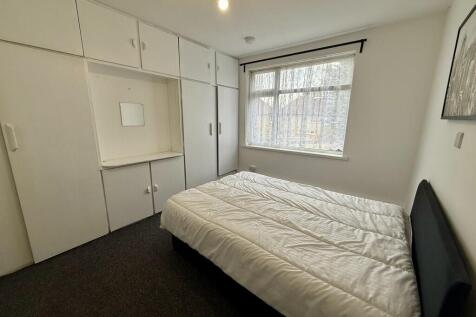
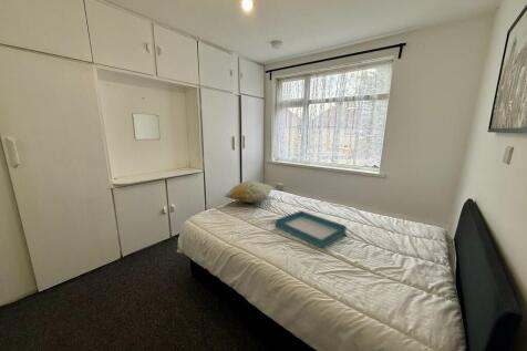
+ tray [275,209,348,248]
+ decorative pillow [224,180,275,204]
